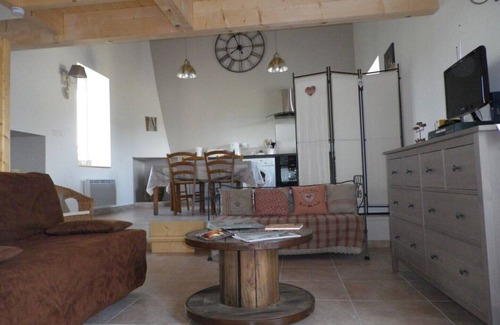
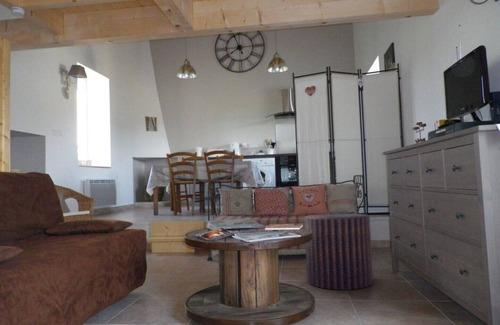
+ stool [303,213,374,291]
